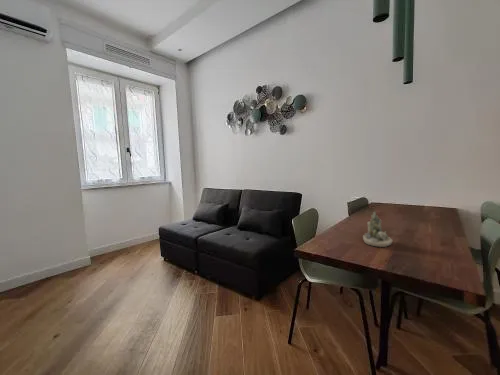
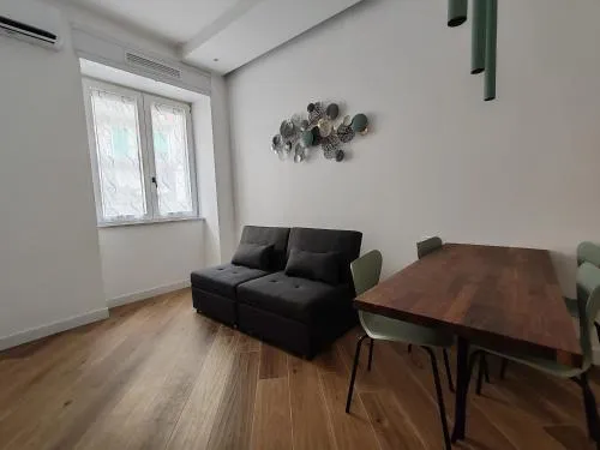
- succulent planter [362,211,393,248]
